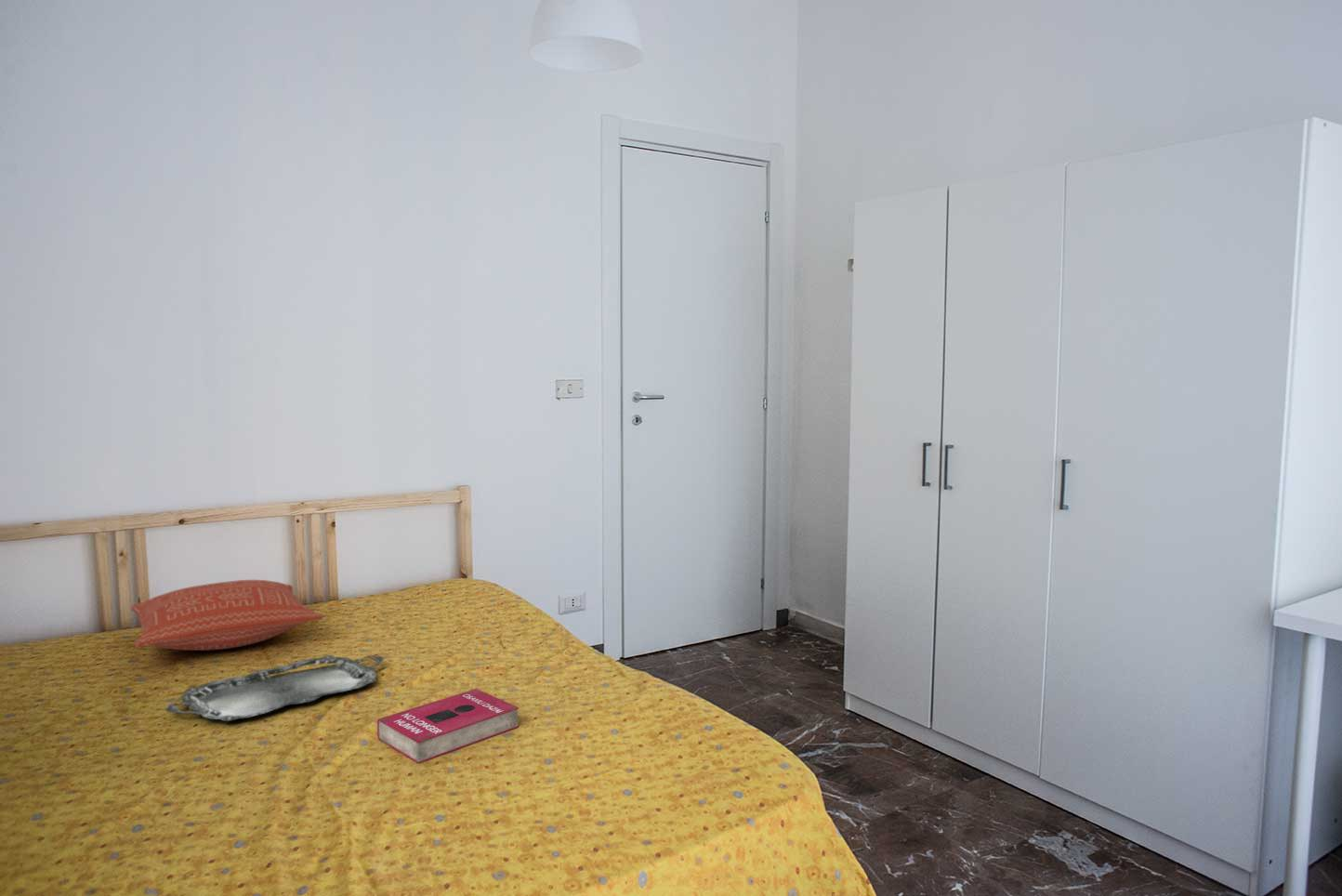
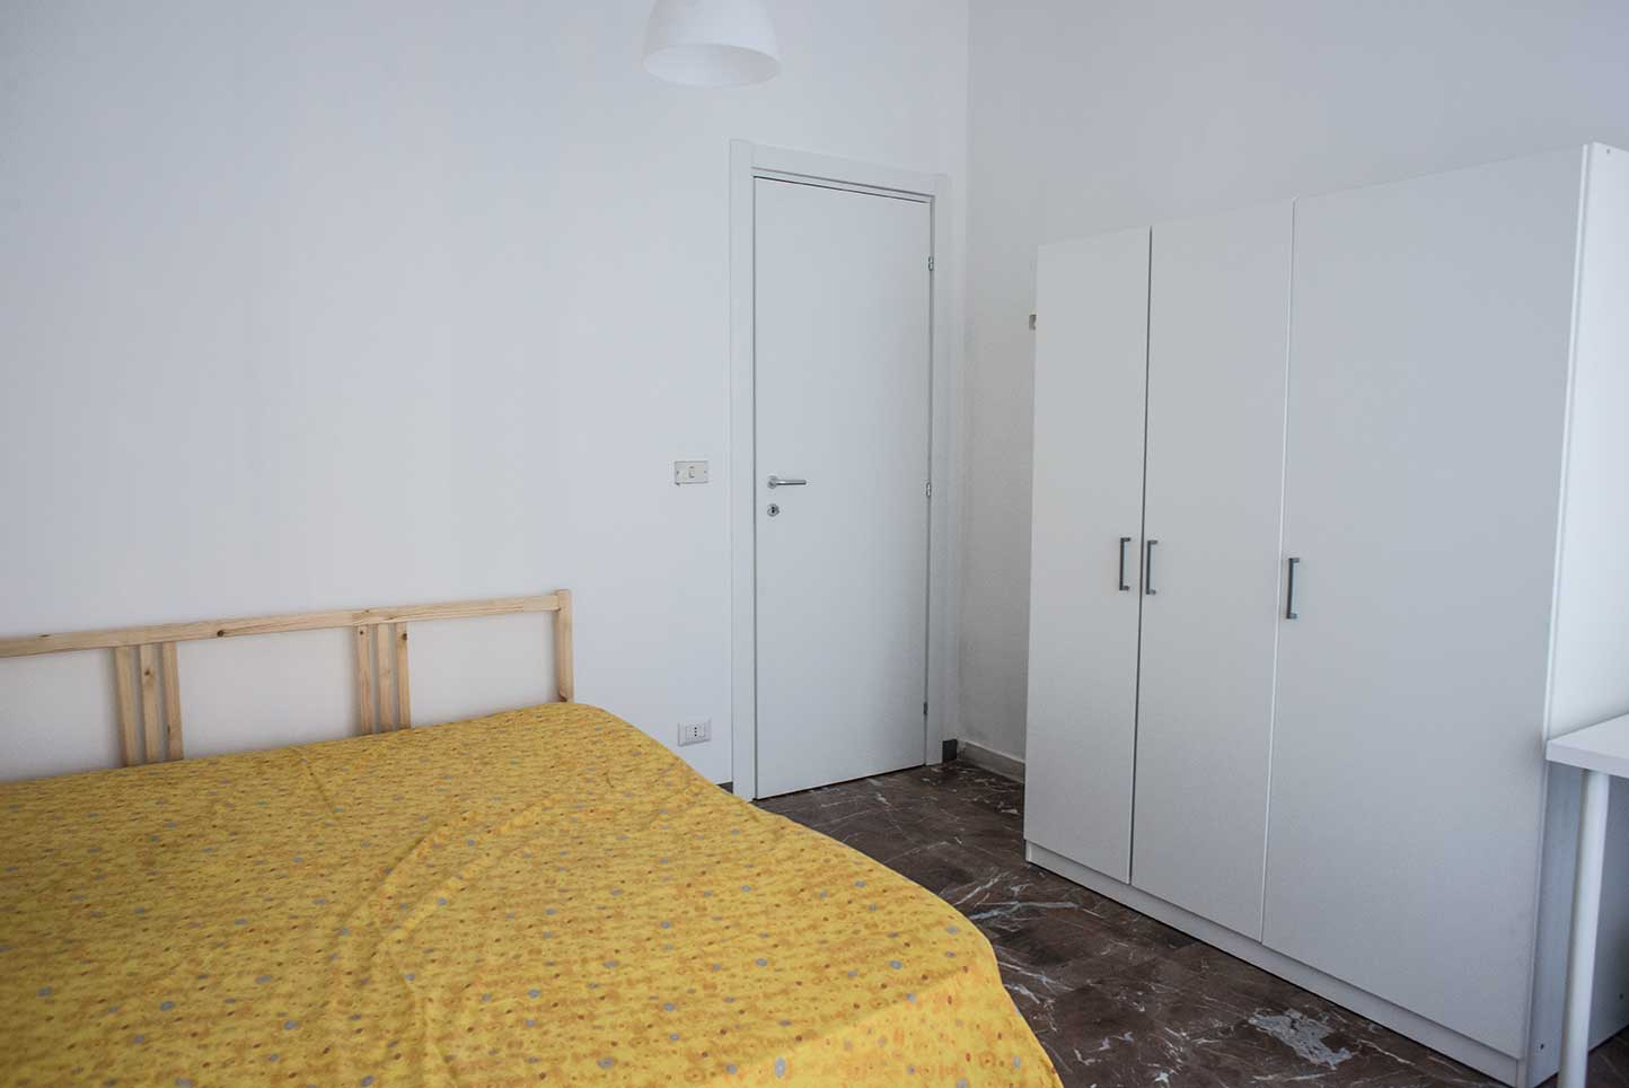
- book [376,688,520,764]
- serving tray [164,654,384,722]
- pillow [129,579,323,652]
